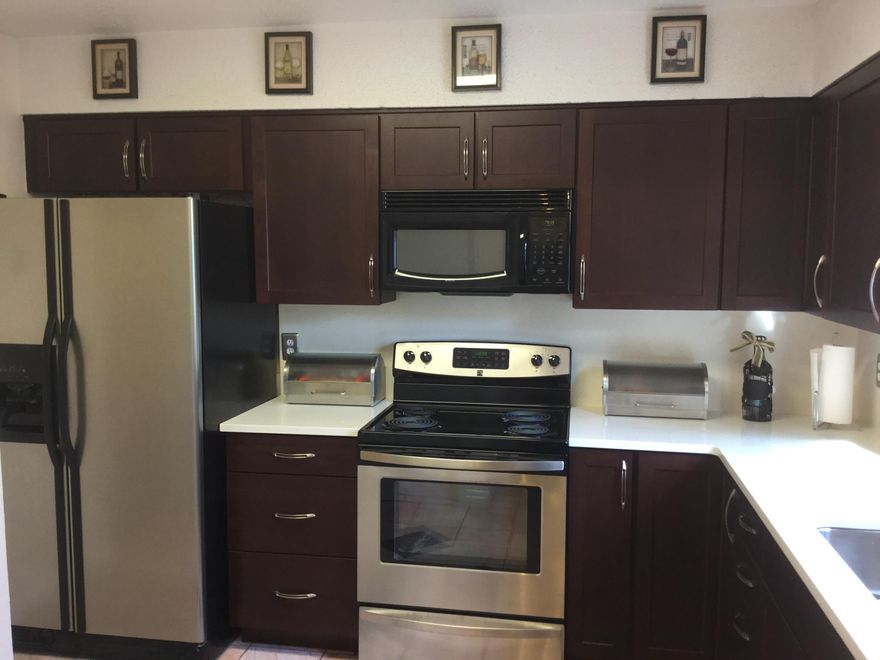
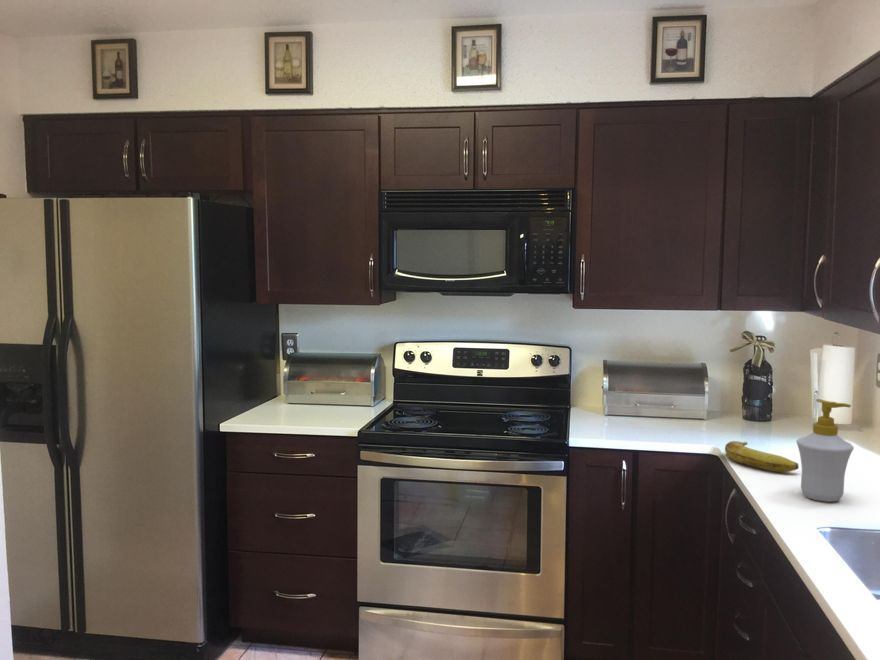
+ banana [724,440,800,473]
+ soap bottle [795,398,855,503]
